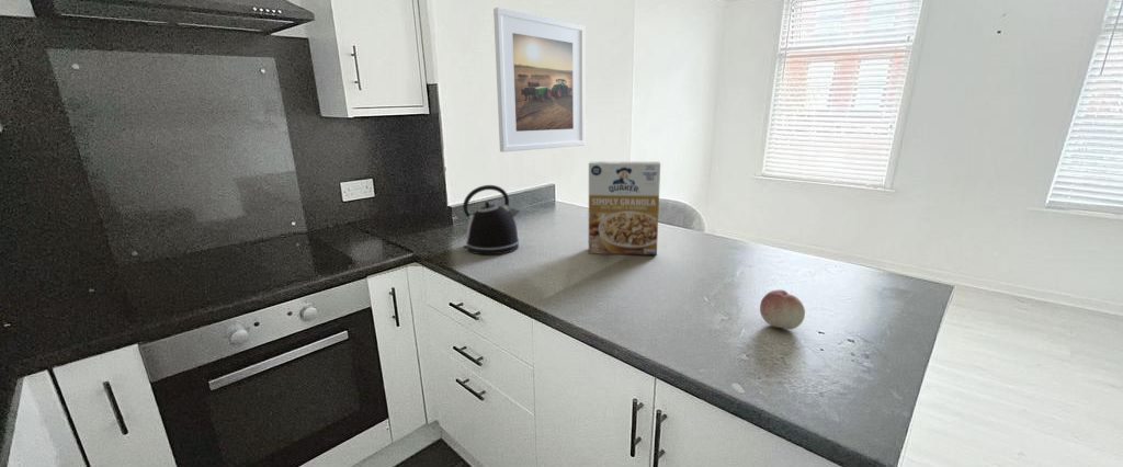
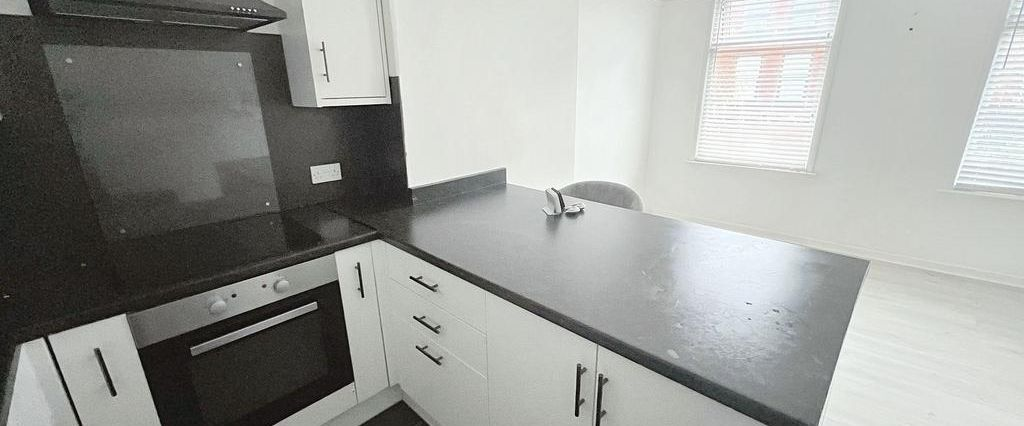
- fruit [759,289,806,330]
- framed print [492,7,586,153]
- kettle [462,184,521,255]
- cereal box [588,160,661,257]
